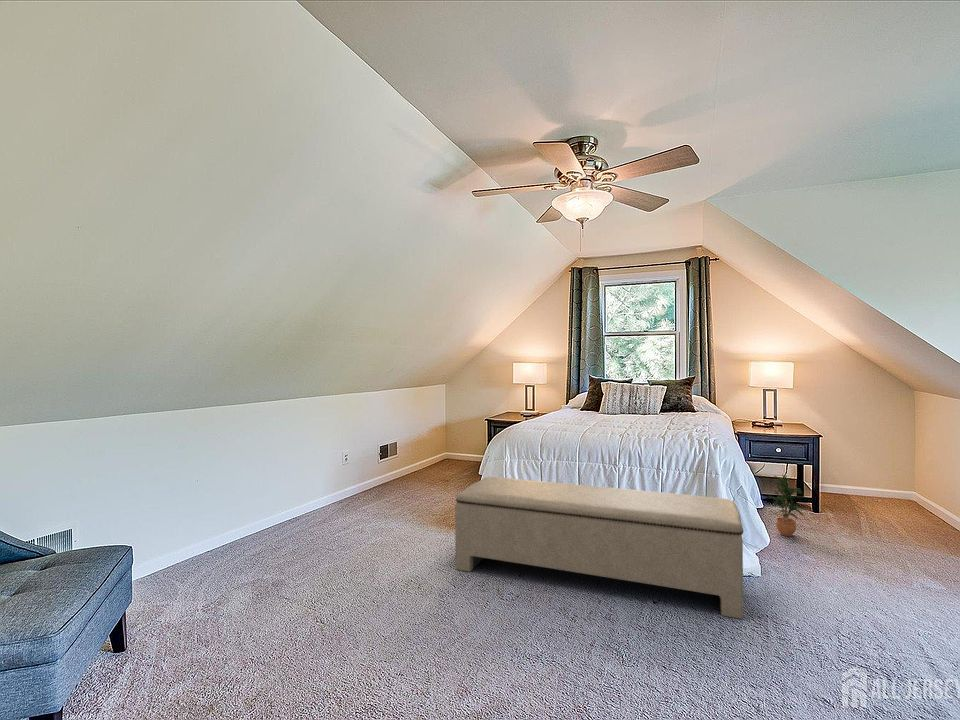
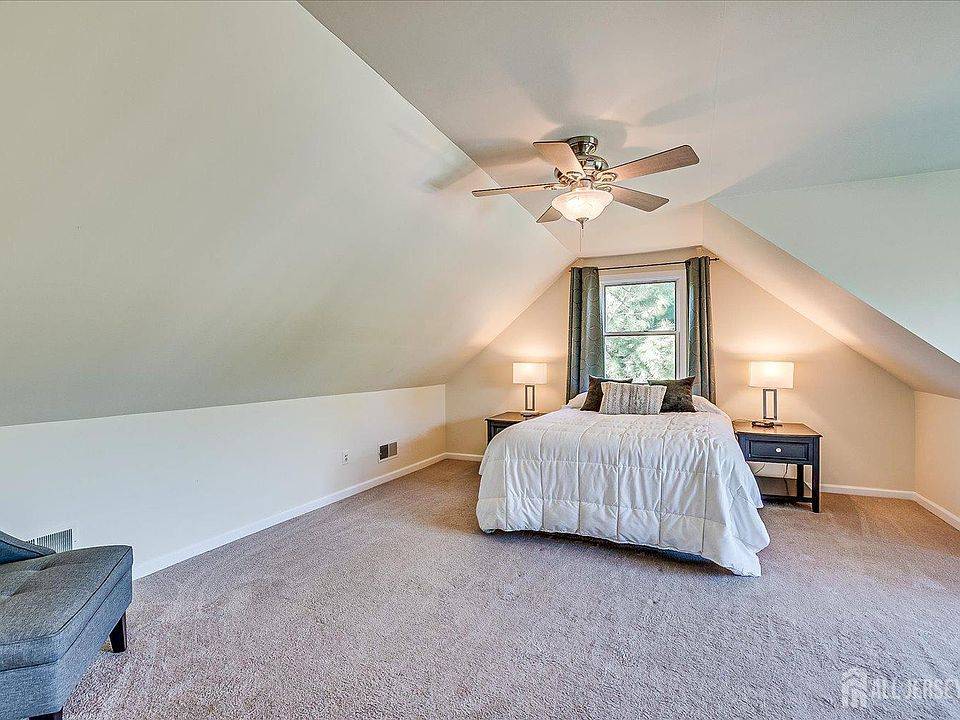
- potted plant [768,473,808,537]
- bench [454,476,744,620]
